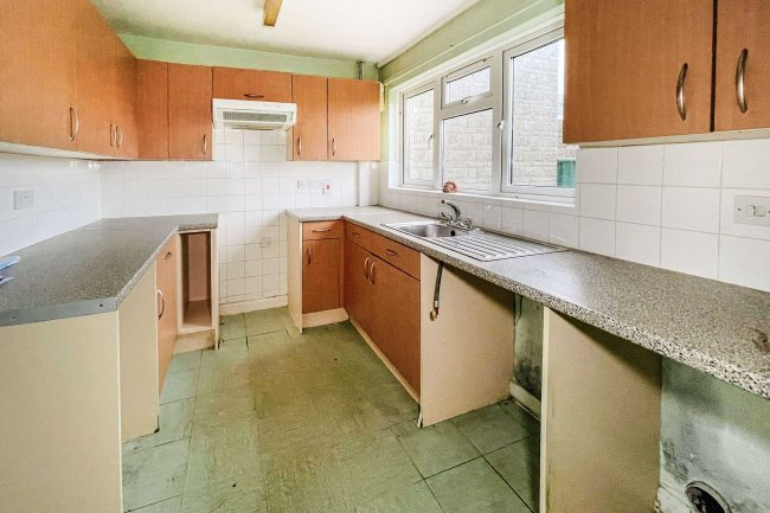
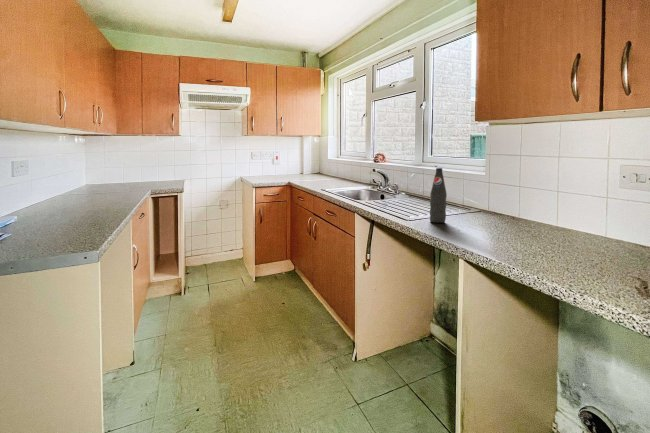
+ bottle [429,167,448,223]
